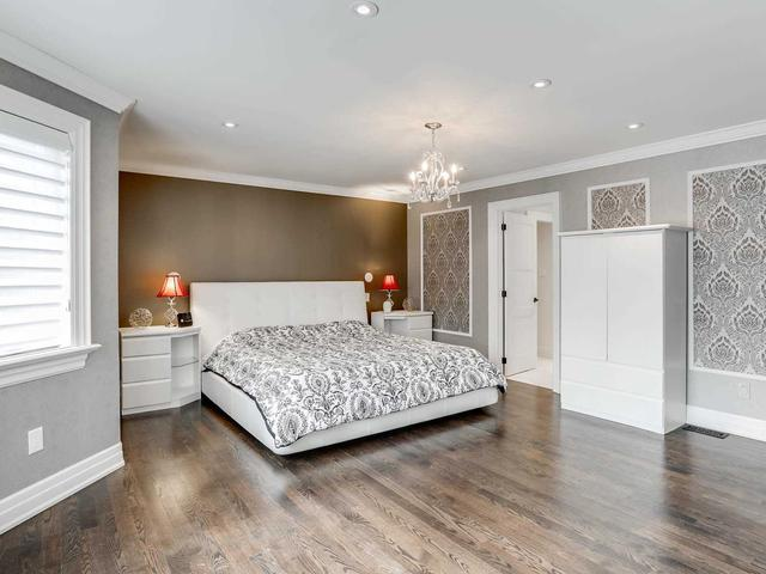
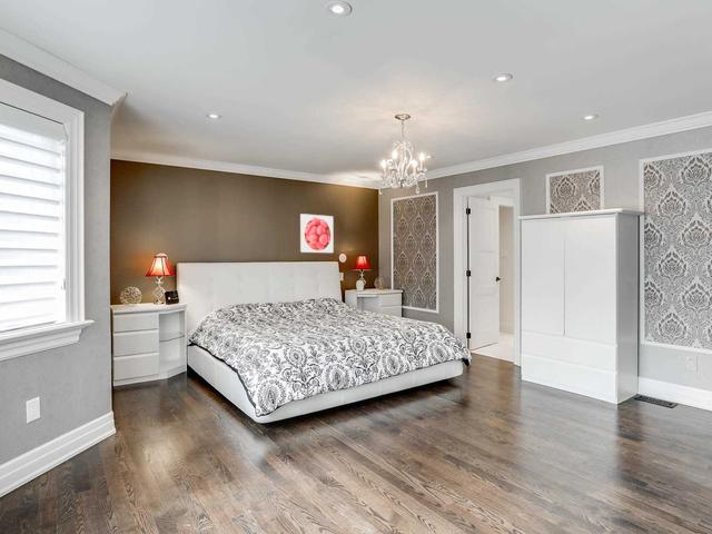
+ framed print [299,212,335,254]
